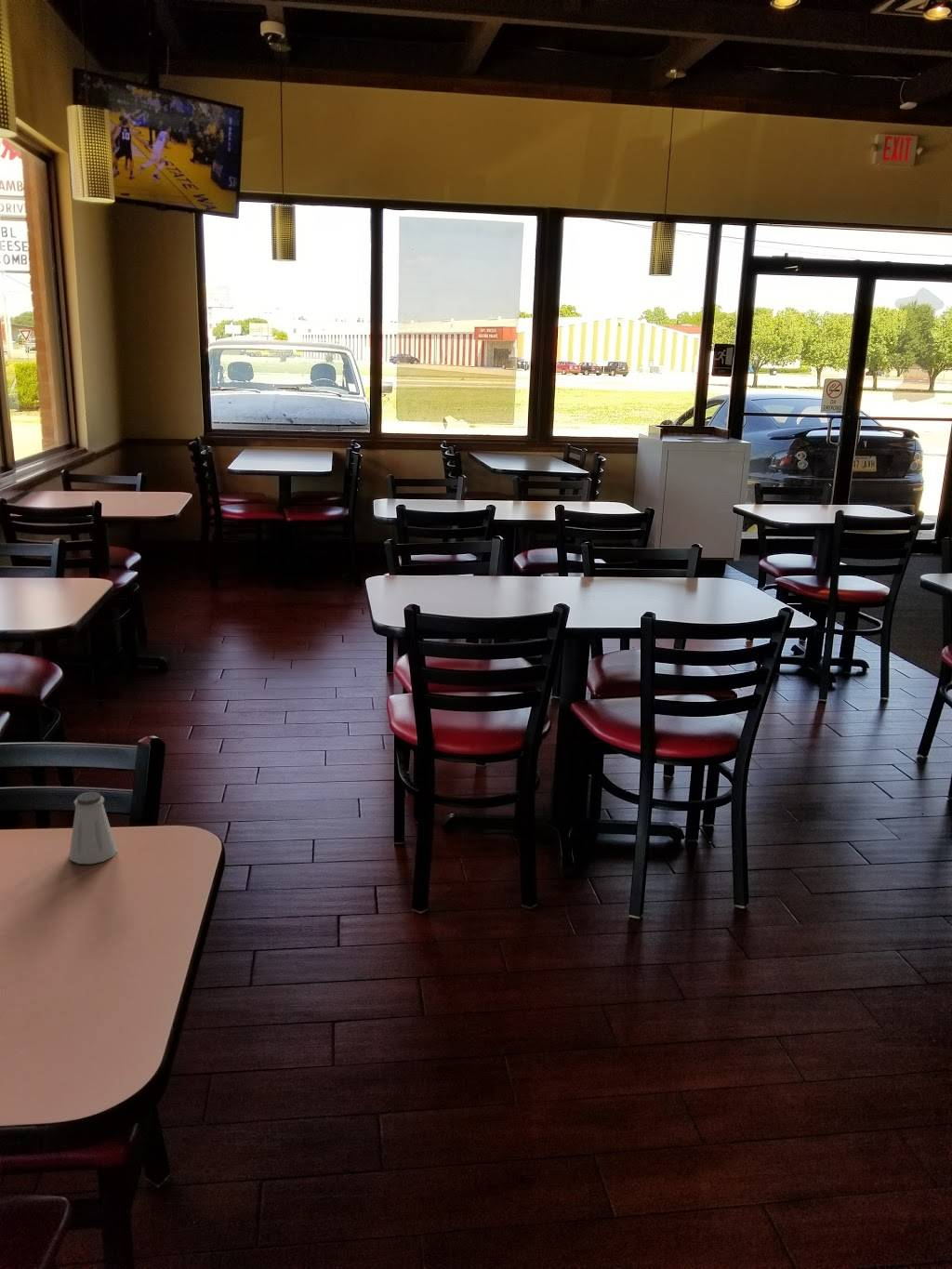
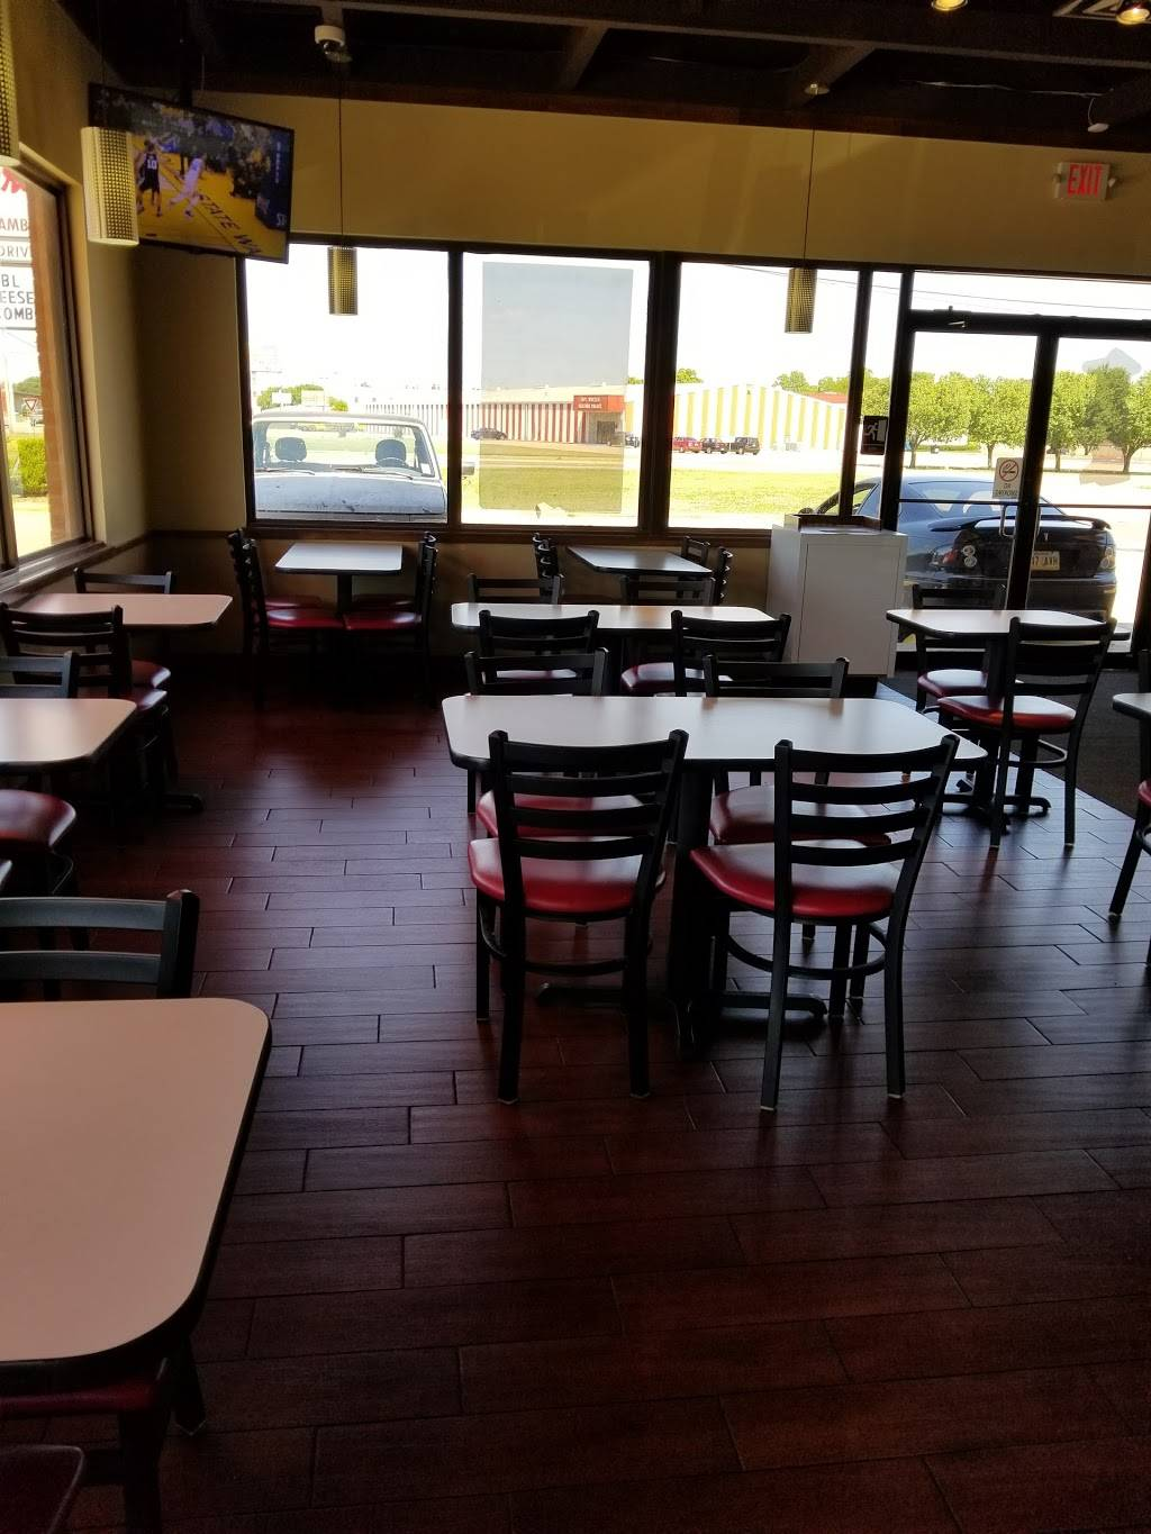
- saltshaker [68,790,118,865]
